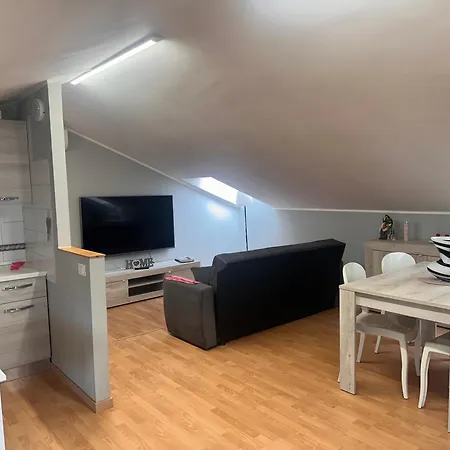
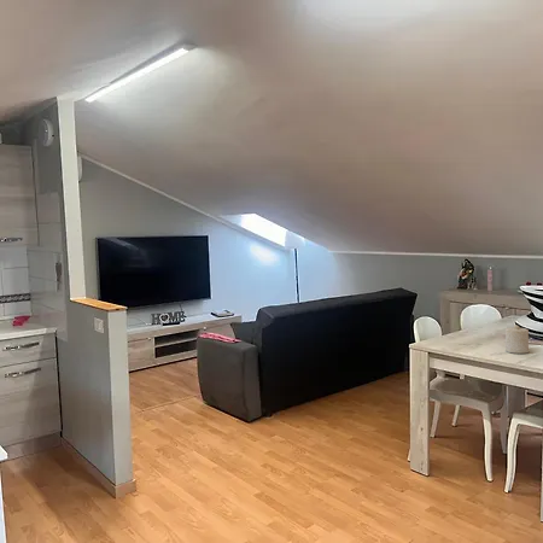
+ candle [504,323,530,355]
